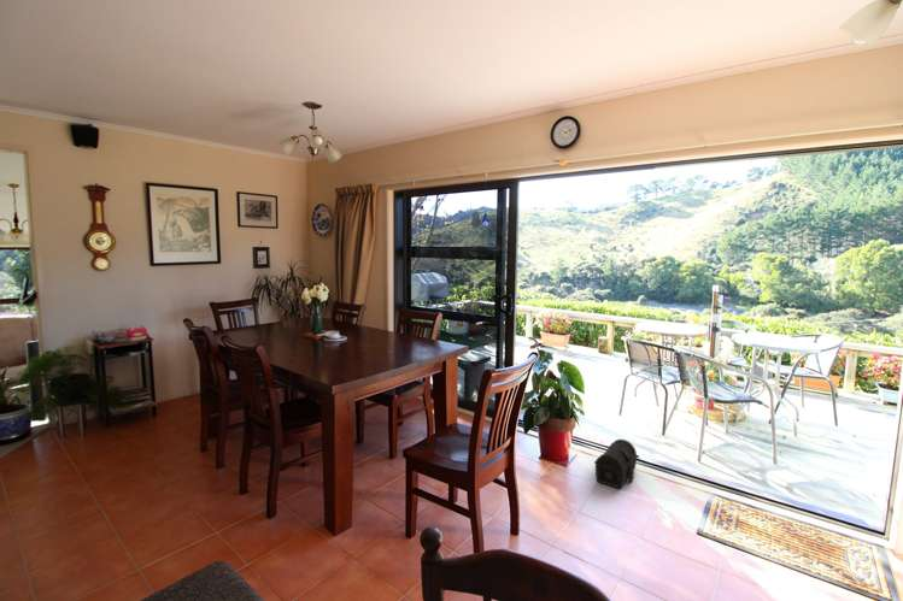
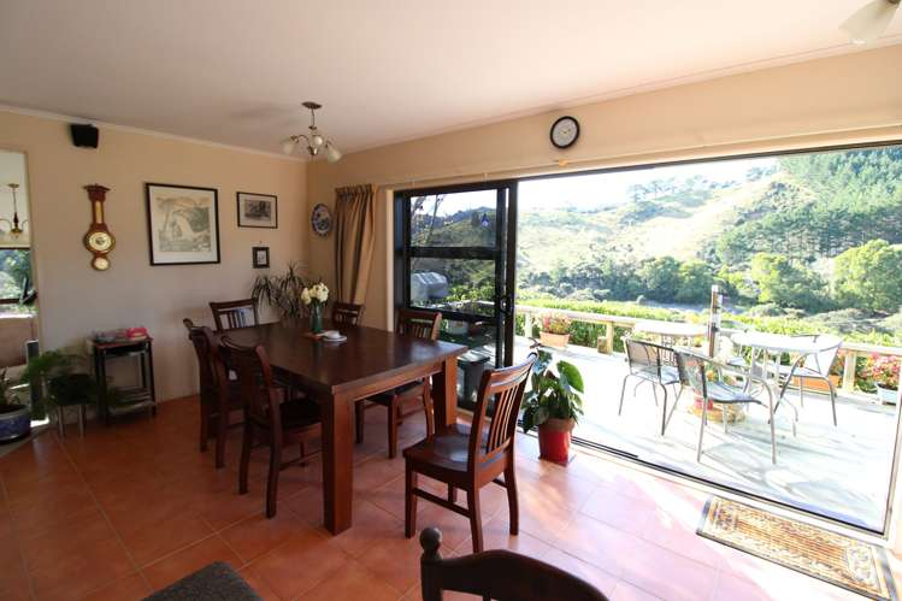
- treasure chest [593,438,638,490]
